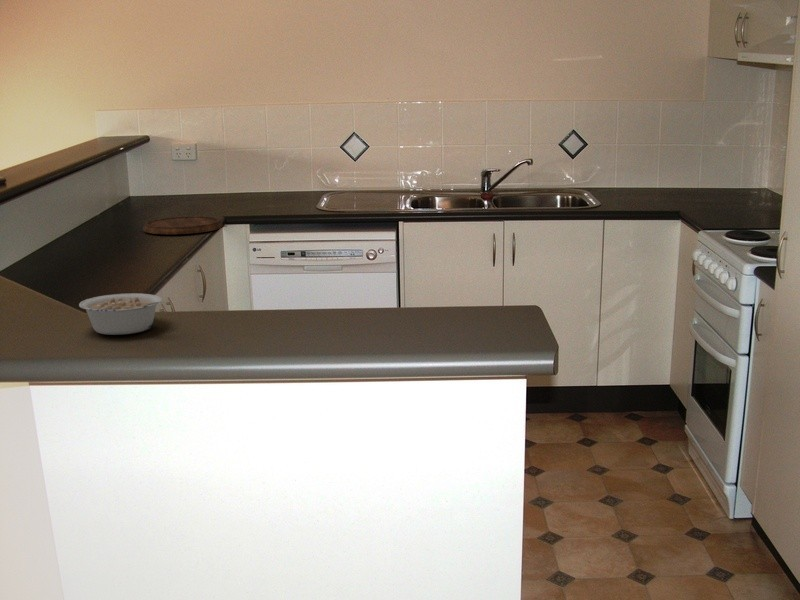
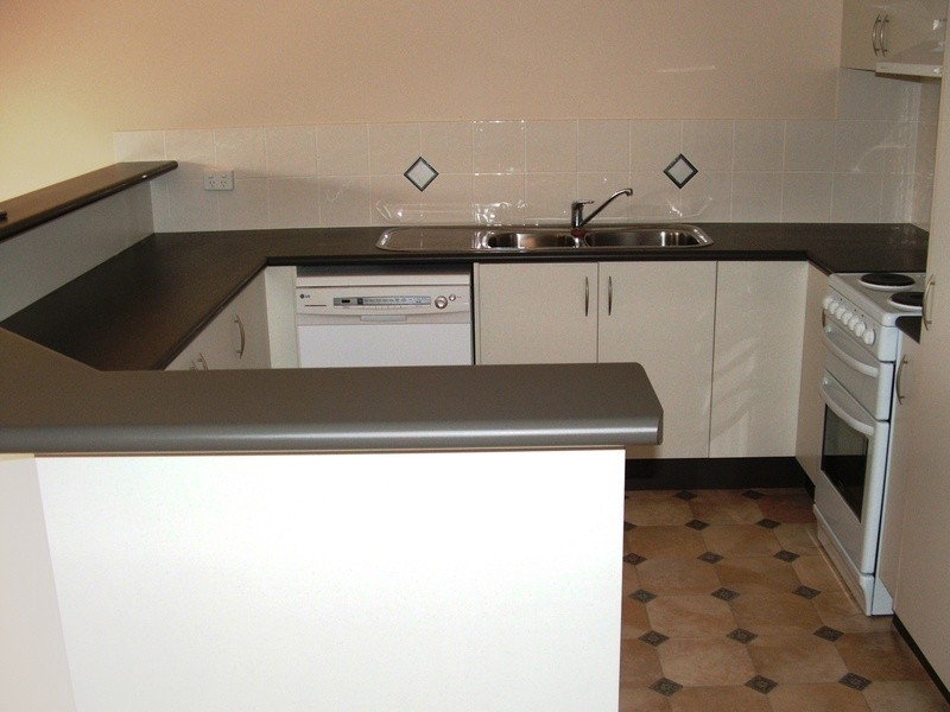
- legume [78,292,163,336]
- cutting board [142,215,224,235]
